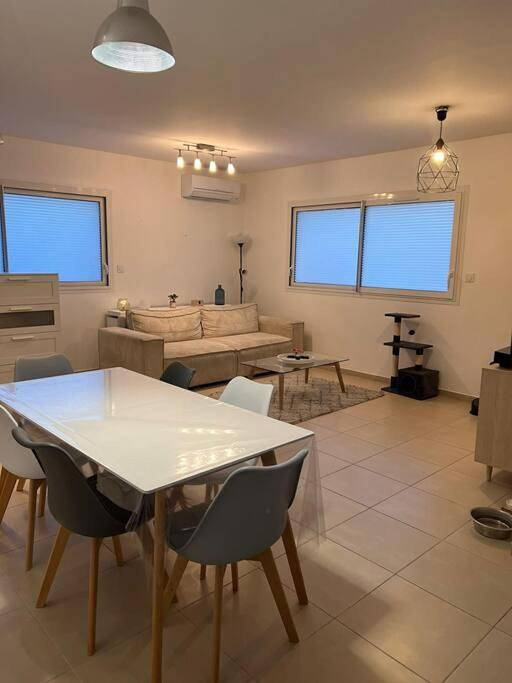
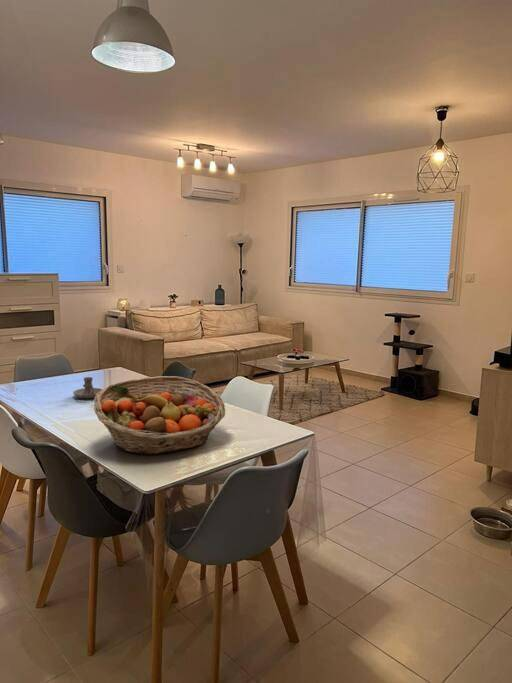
+ fruit basket [93,375,226,456]
+ candle holder [72,376,103,399]
